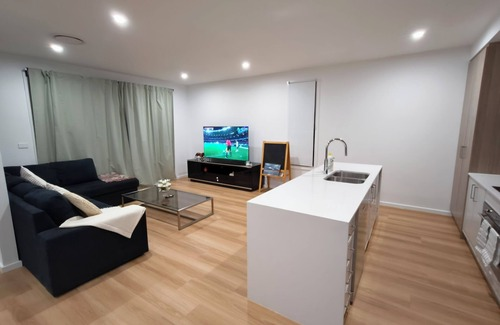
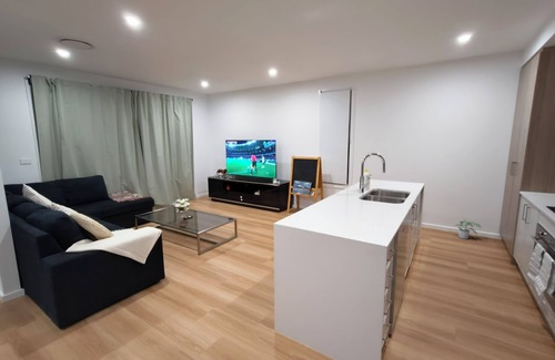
+ potted plant [453,219,482,240]
